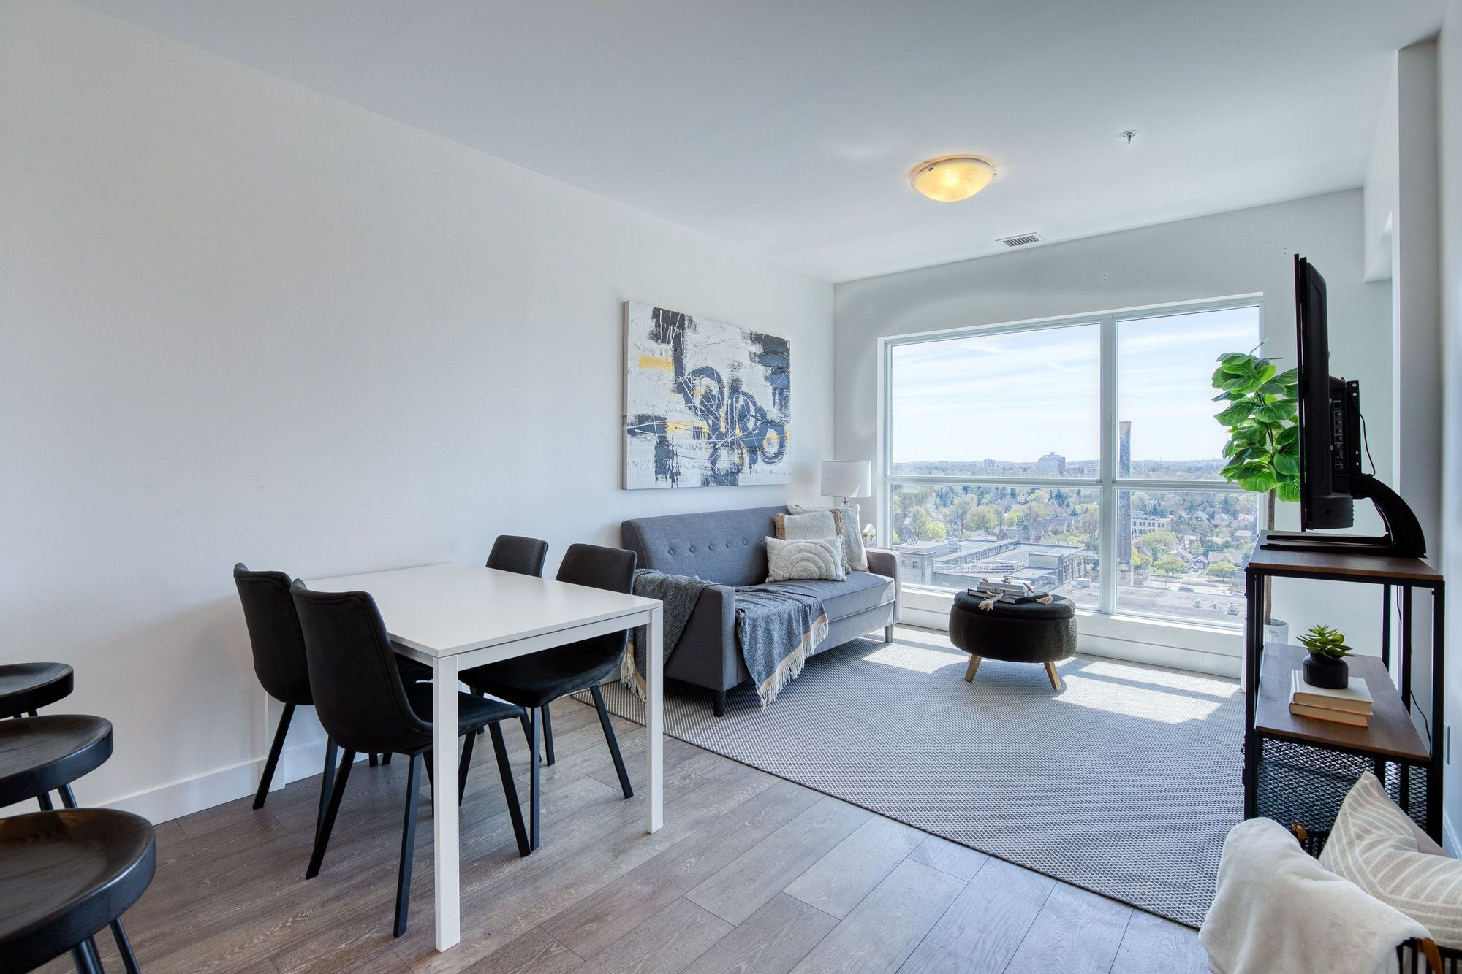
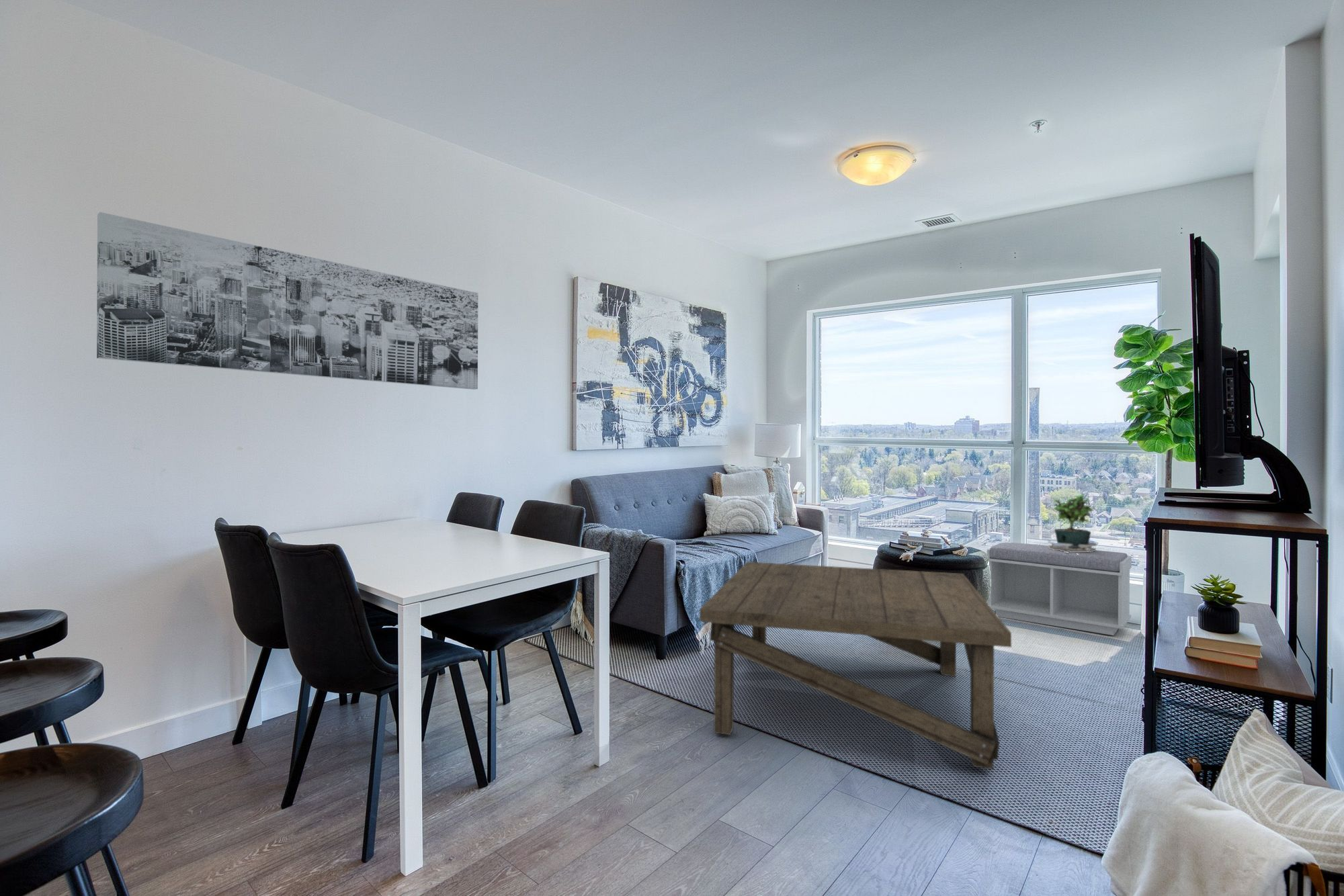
+ bench [986,542,1132,636]
+ coffee table [699,561,1012,770]
+ wall art [96,212,479,390]
+ potted plant [1047,493,1097,555]
